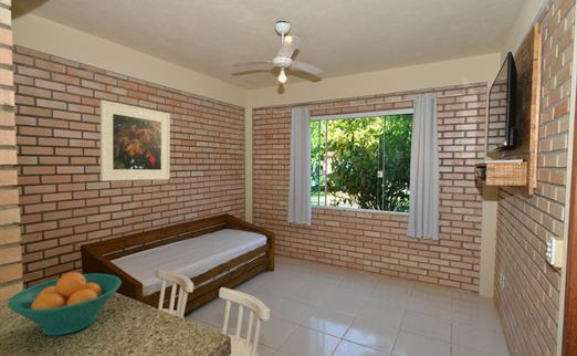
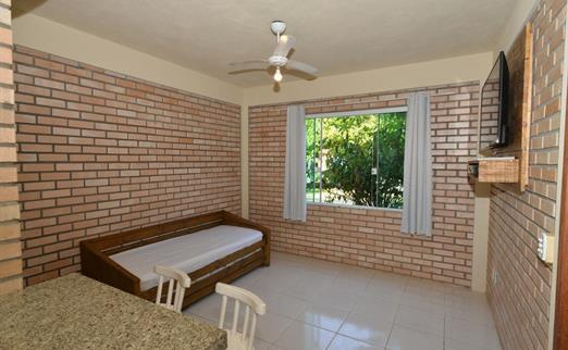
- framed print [99,100,171,182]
- fruit bowl [7,271,123,336]
